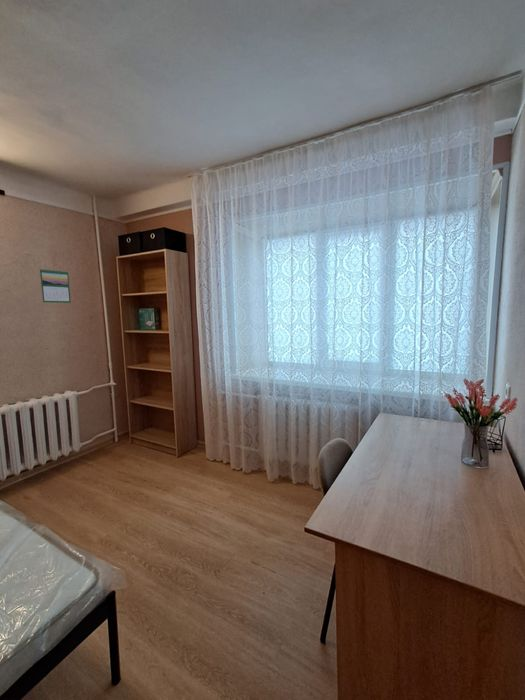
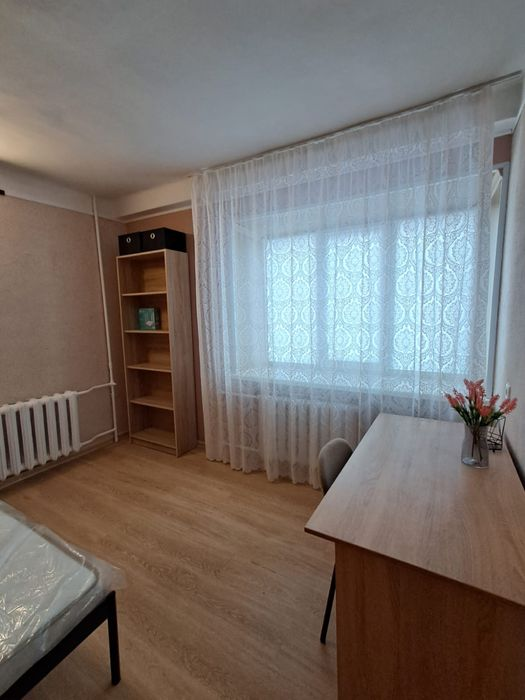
- calendar [39,268,72,304]
